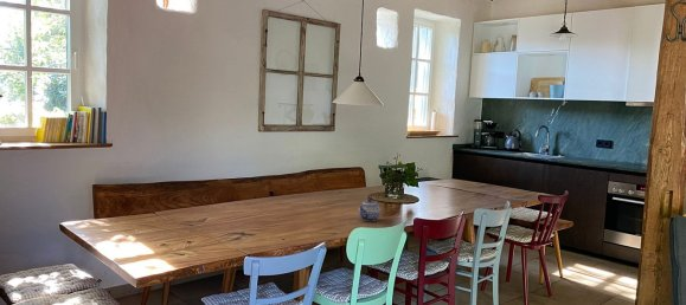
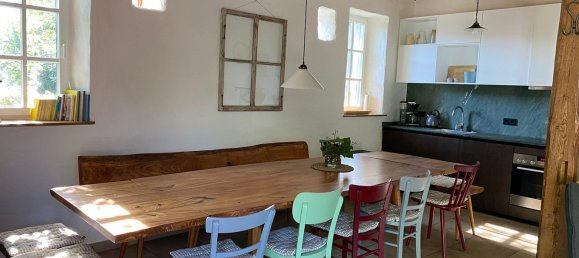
- teapot [358,197,382,222]
